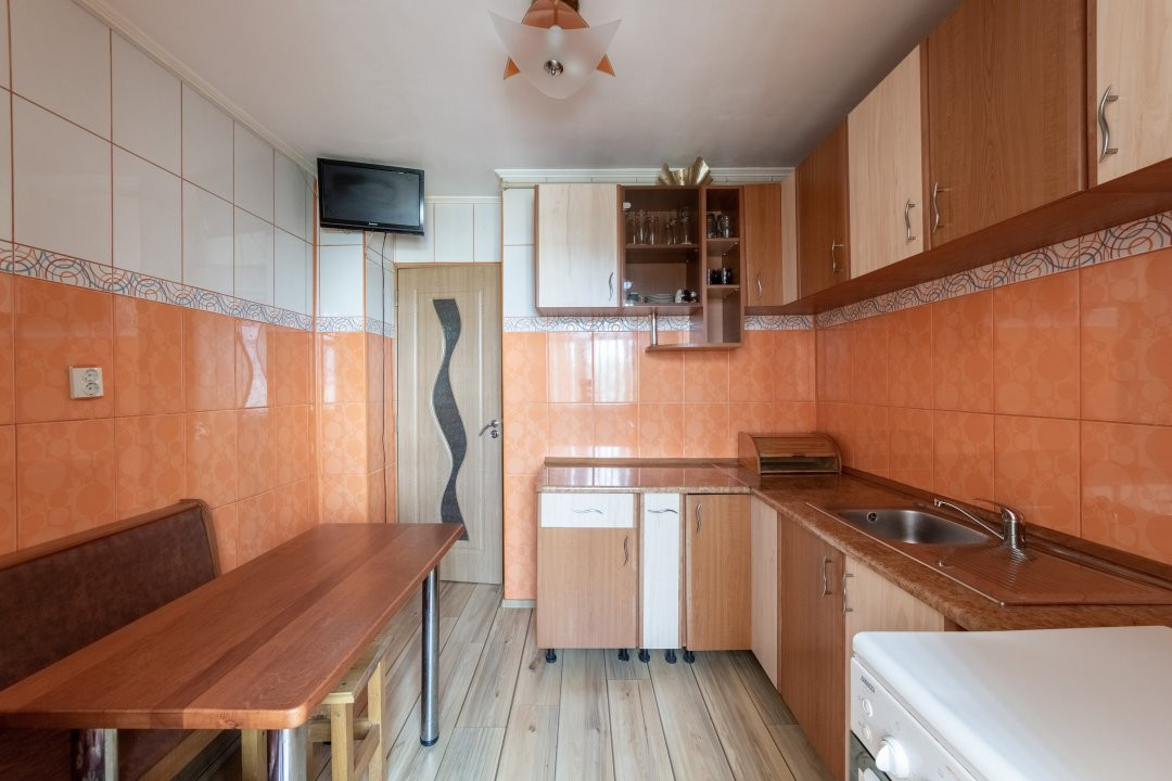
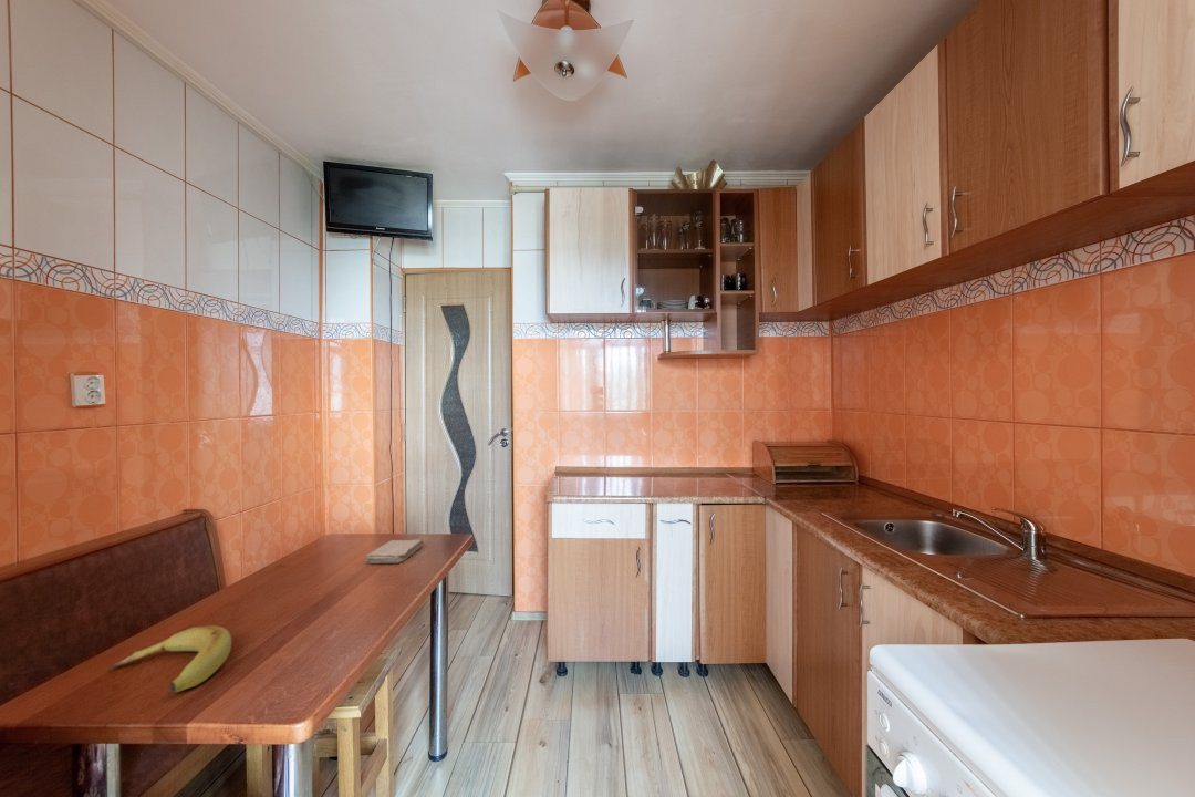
+ banana [110,624,232,694]
+ washcloth [365,539,424,565]
